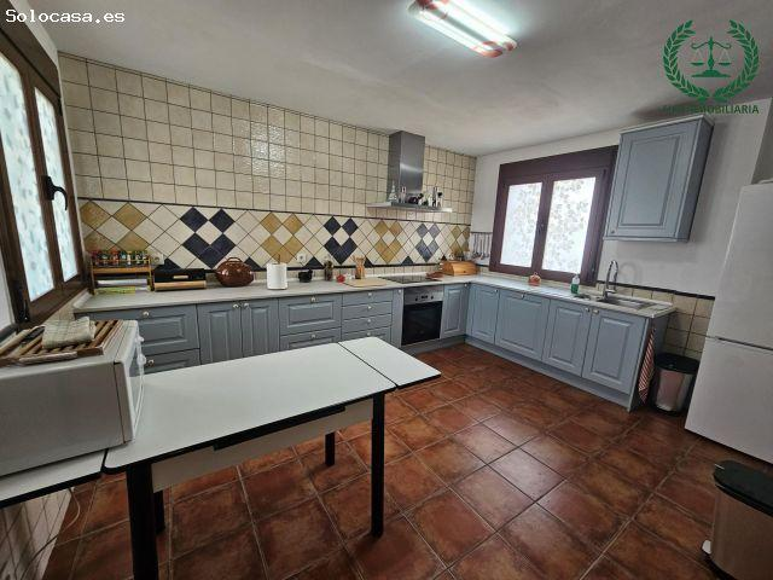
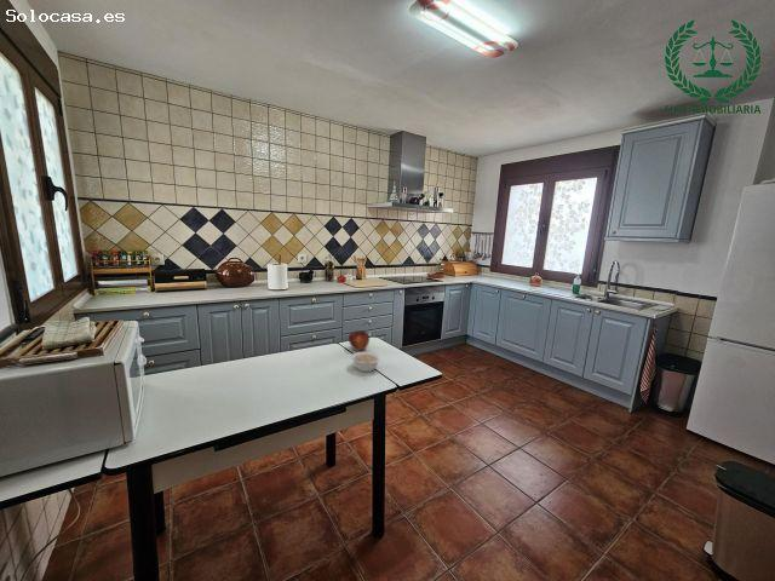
+ legume [350,351,381,373]
+ fruit [348,329,371,352]
